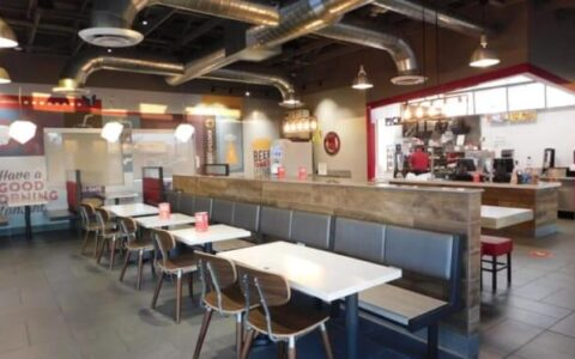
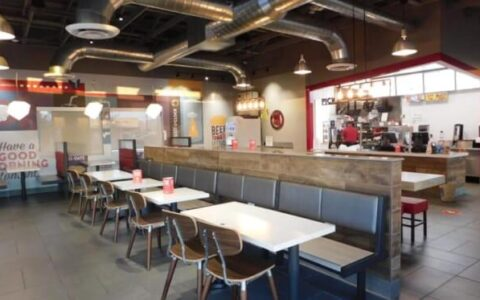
+ trash can [438,181,458,203]
